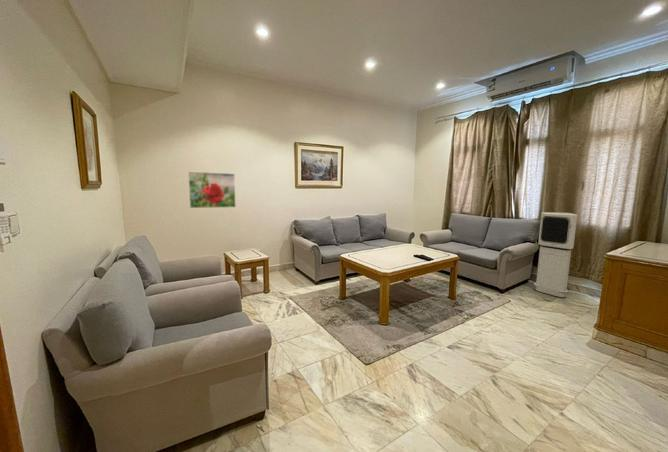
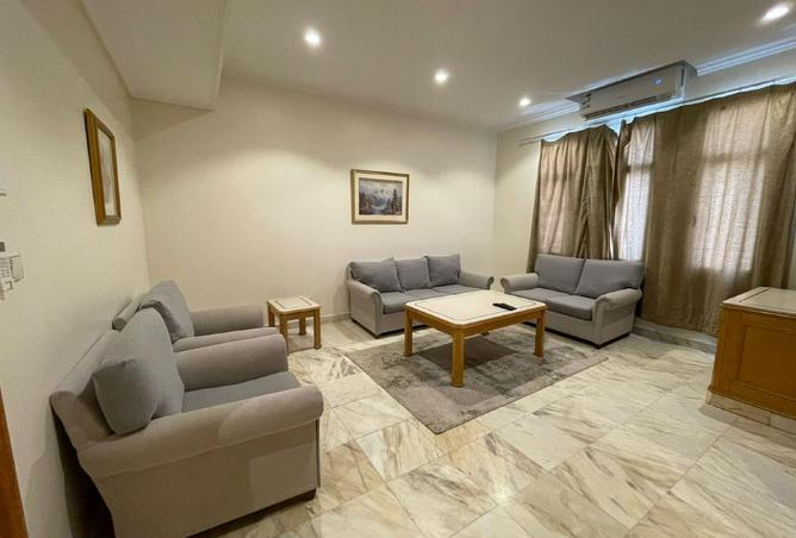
- air purifier [533,211,578,298]
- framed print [187,171,237,209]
